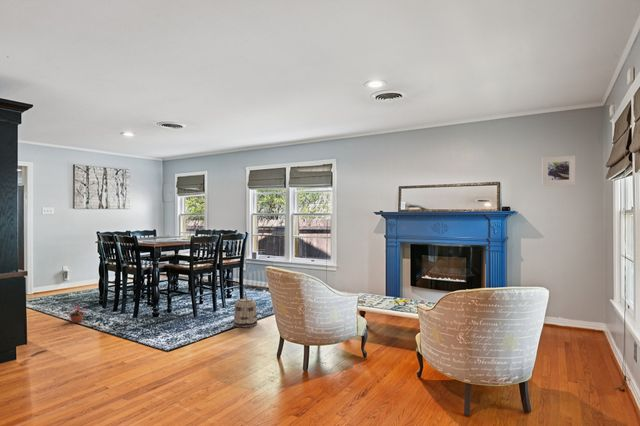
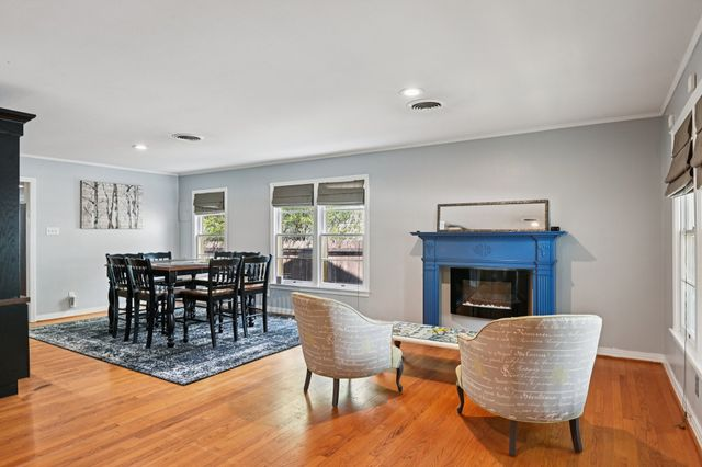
- basket [233,291,258,328]
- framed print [541,155,576,187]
- potted plant [62,303,89,324]
